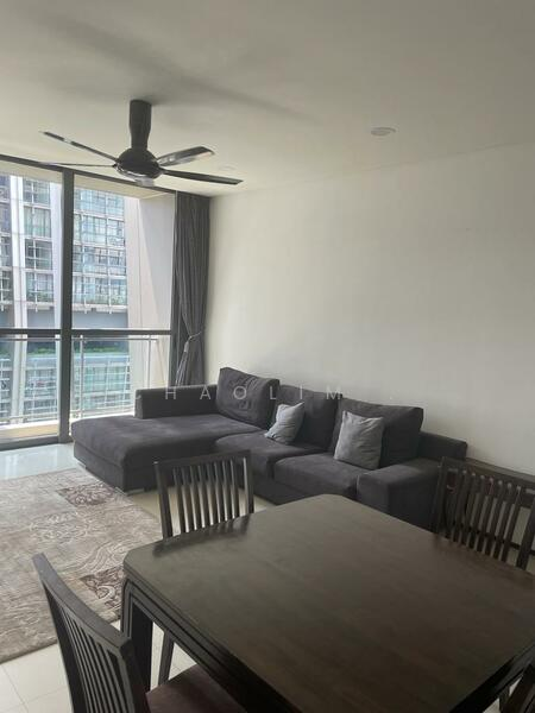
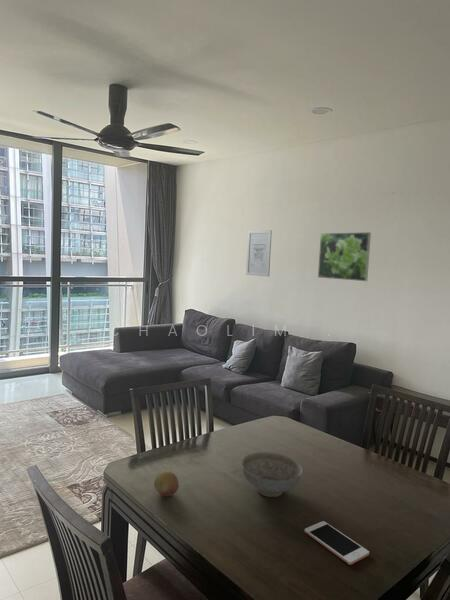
+ fruit [153,471,180,497]
+ decorative bowl [241,451,304,498]
+ cell phone [303,520,370,566]
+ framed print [317,231,372,282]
+ wall art [245,229,273,278]
